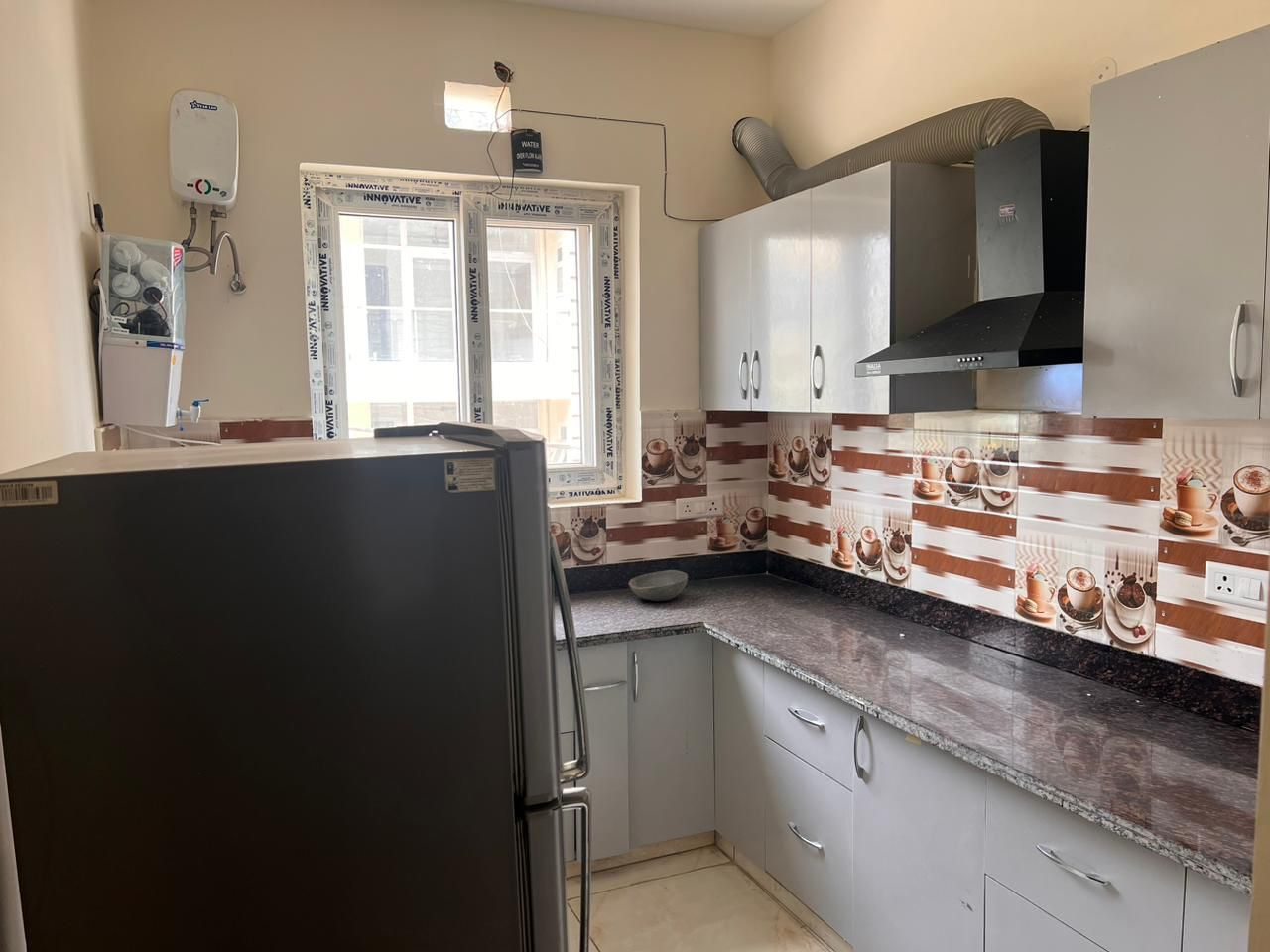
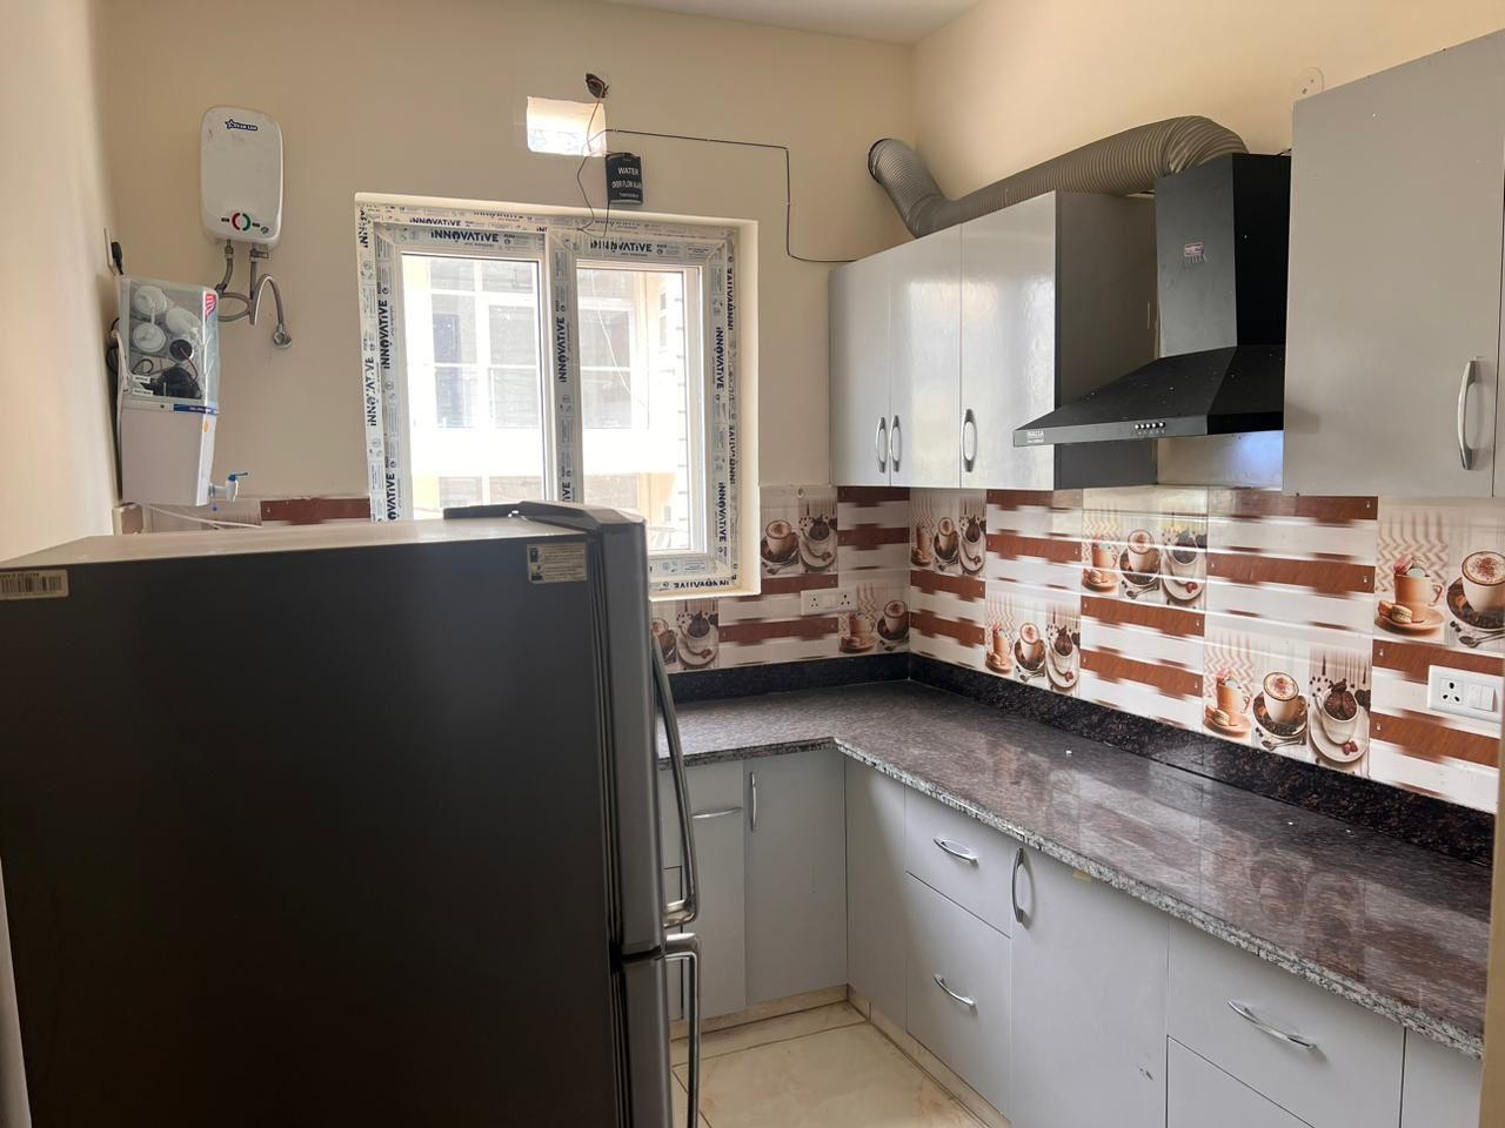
- bowl [628,569,689,602]
